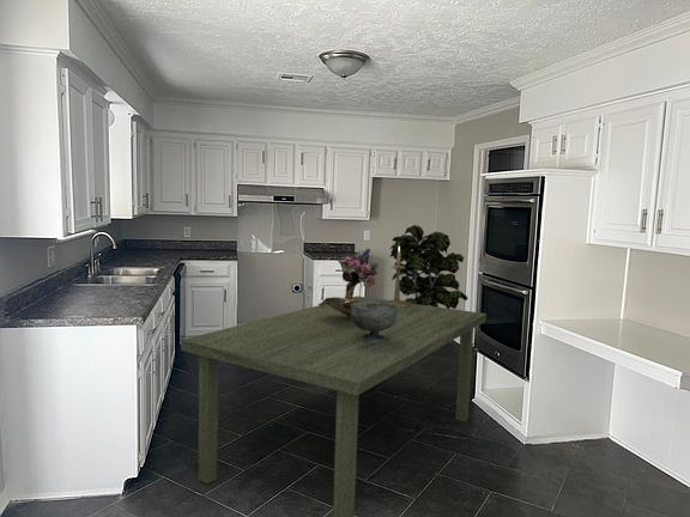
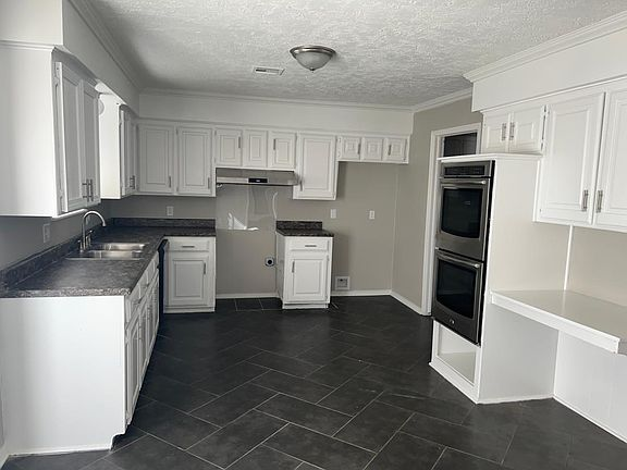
- indoor plant [389,224,470,310]
- dining table [180,296,488,517]
- candlestick [385,247,410,308]
- decorative bowl [351,302,398,343]
- bouquet [317,248,380,317]
